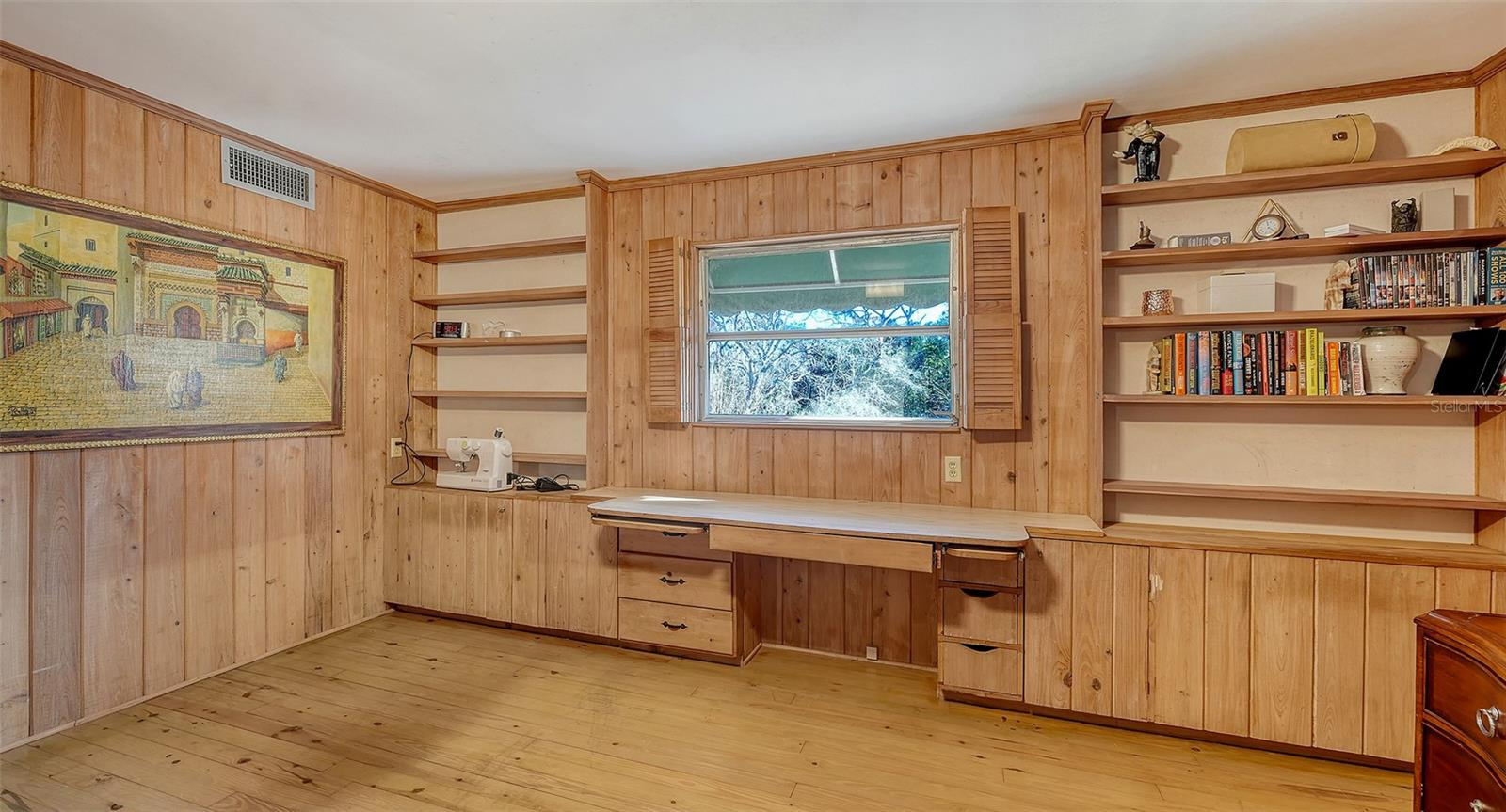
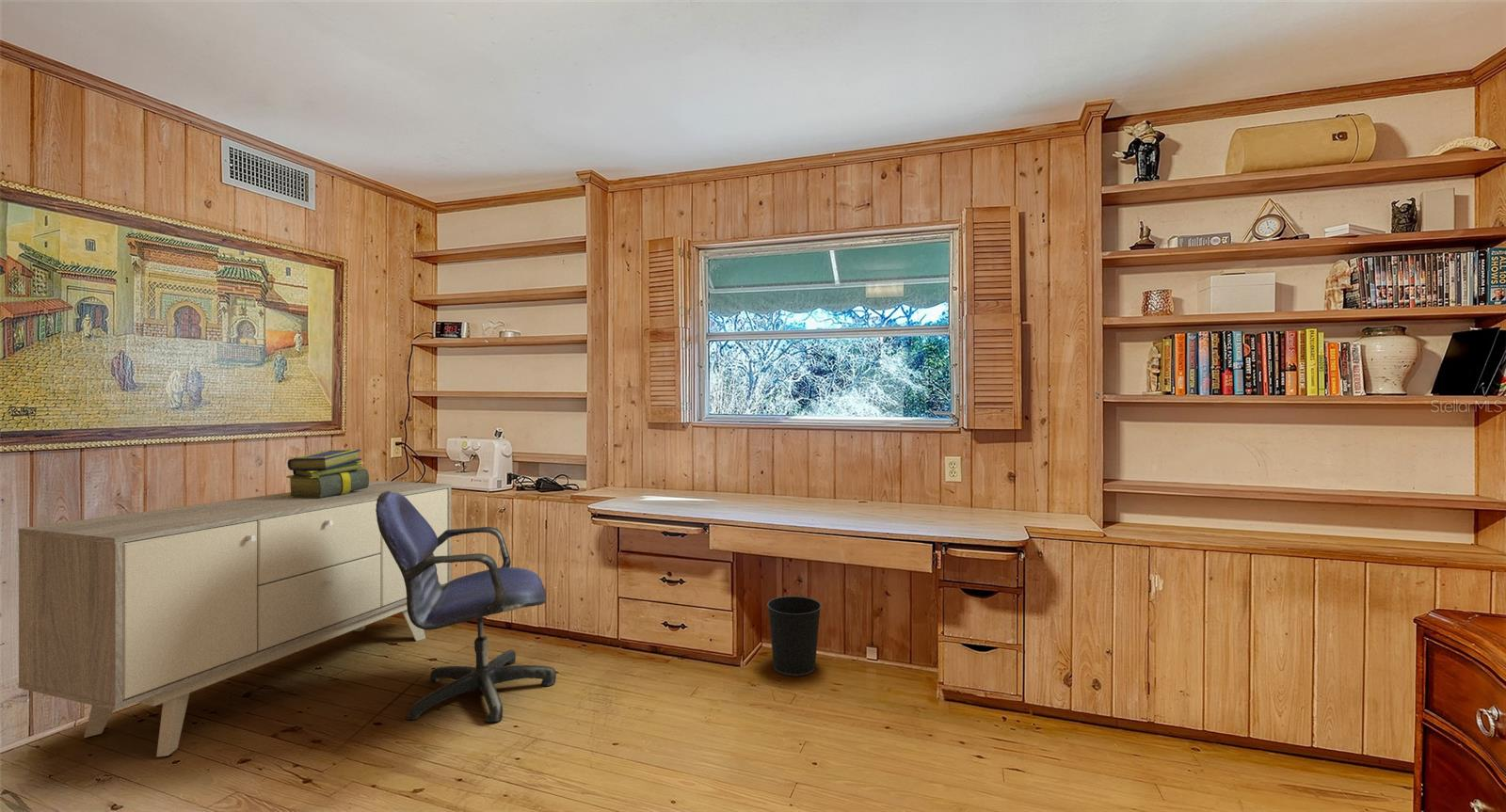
+ office chair [376,491,557,723]
+ sideboard [17,480,452,757]
+ wastebasket [766,595,823,677]
+ stack of books [285,449,370,499]
